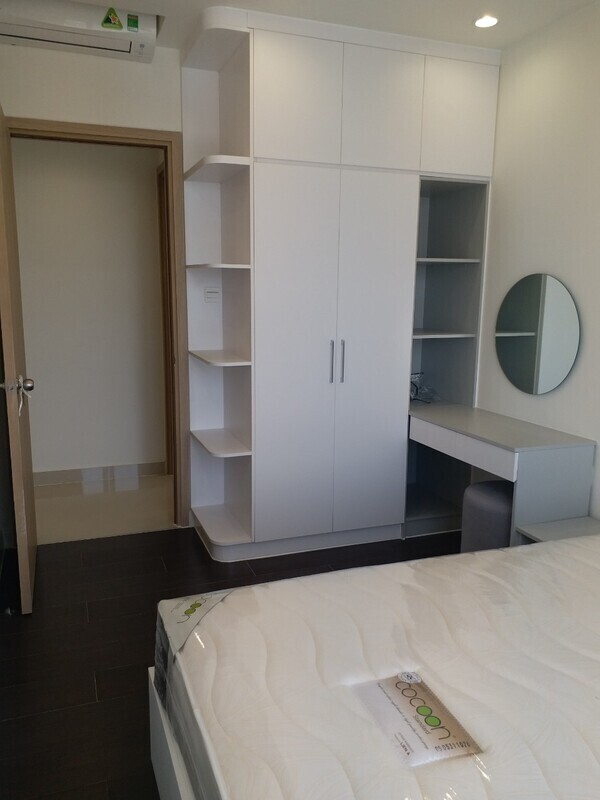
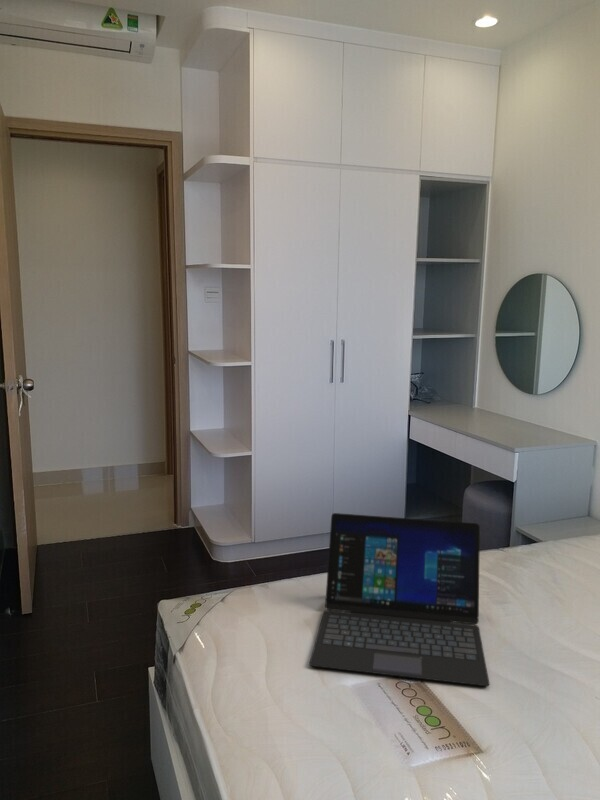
+ laptop [308,512,490,687]
